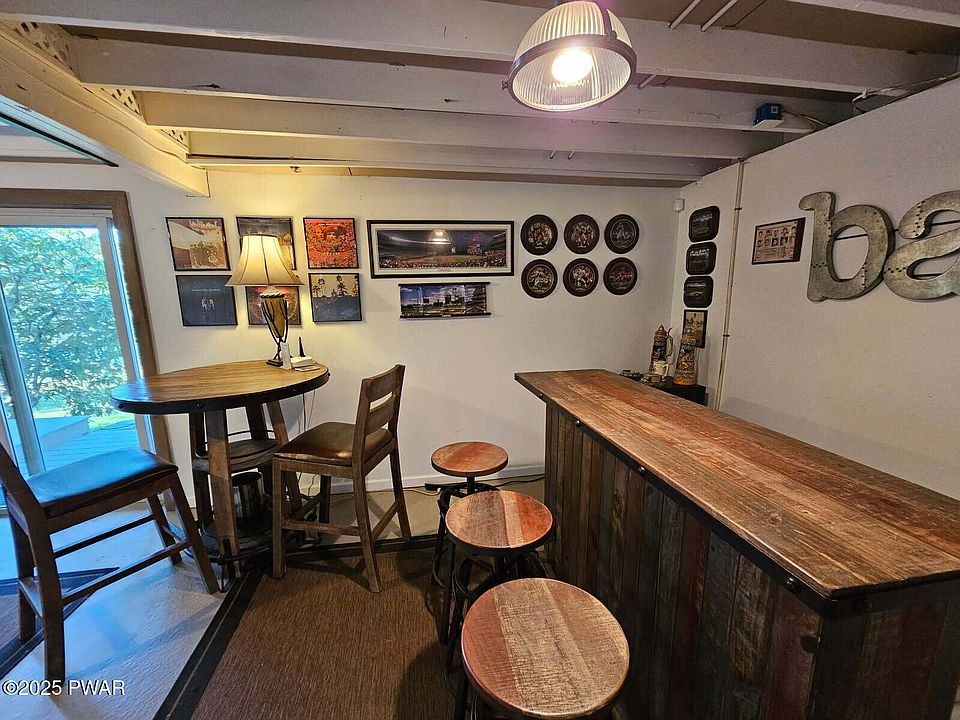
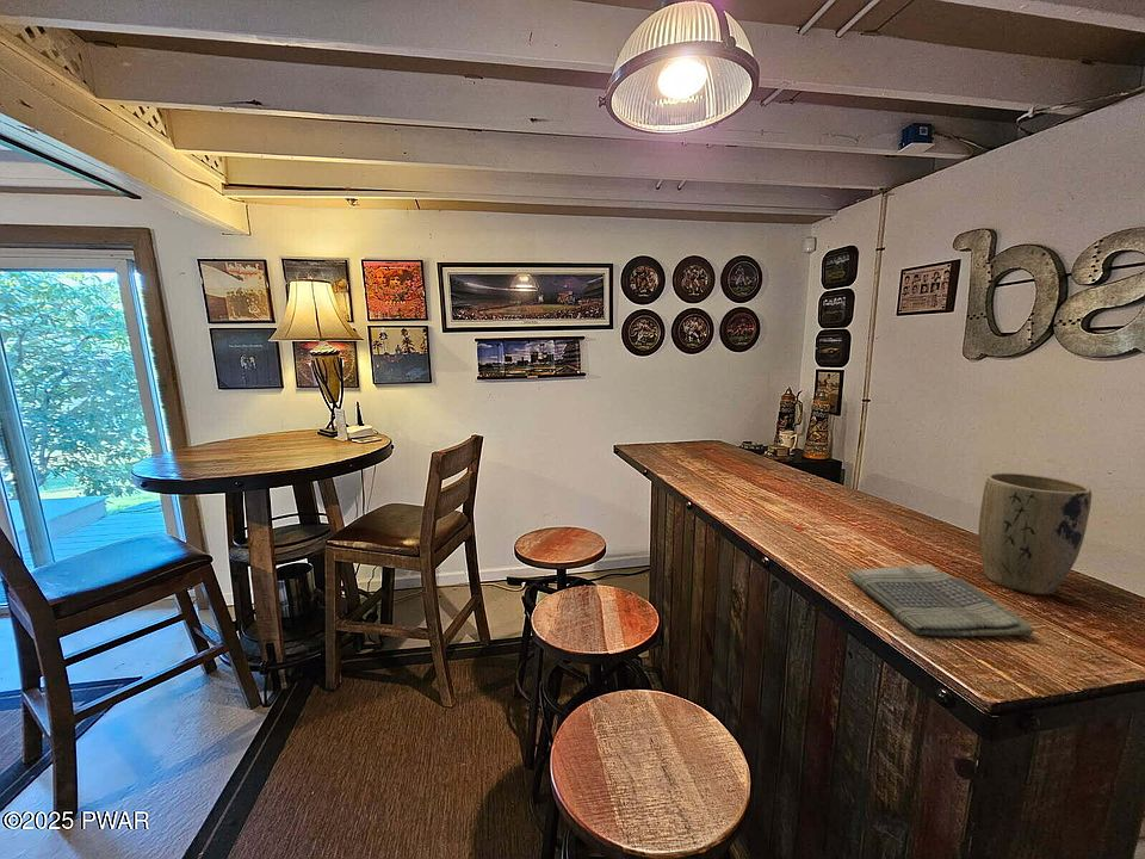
+ plant pot [977,472,1093,595]
+ dish towel [847,563,1035,637]
